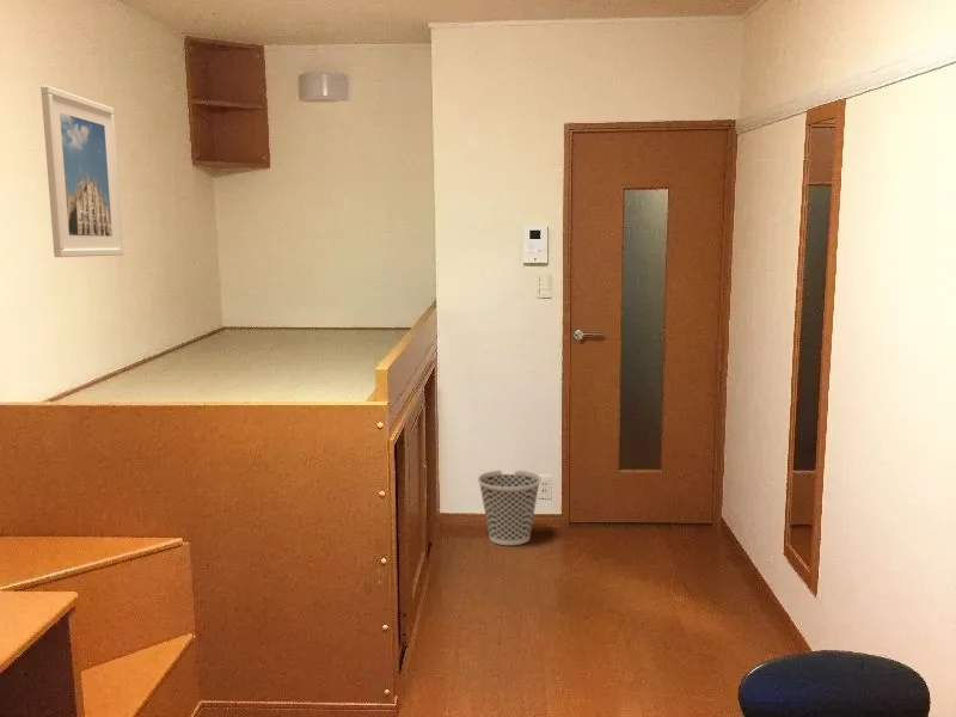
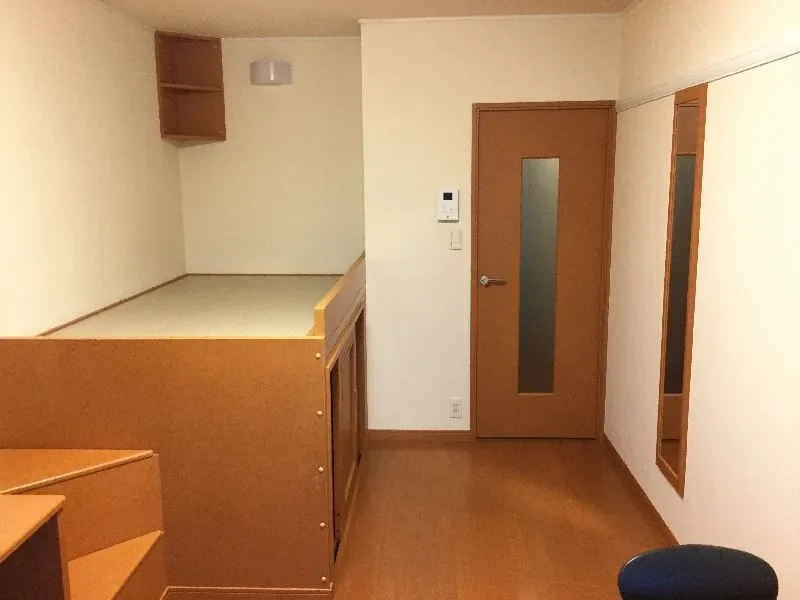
- wastebasket [477,470,543,546]
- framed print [39,85,124,258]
